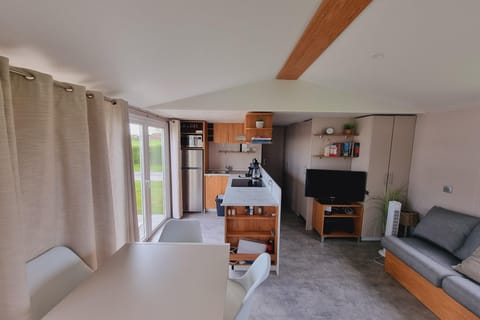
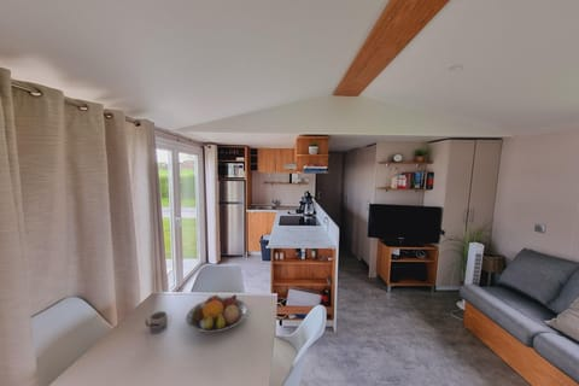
+ fruit bowl [185,292,248,333]
+ mug [144,310,169,334]
